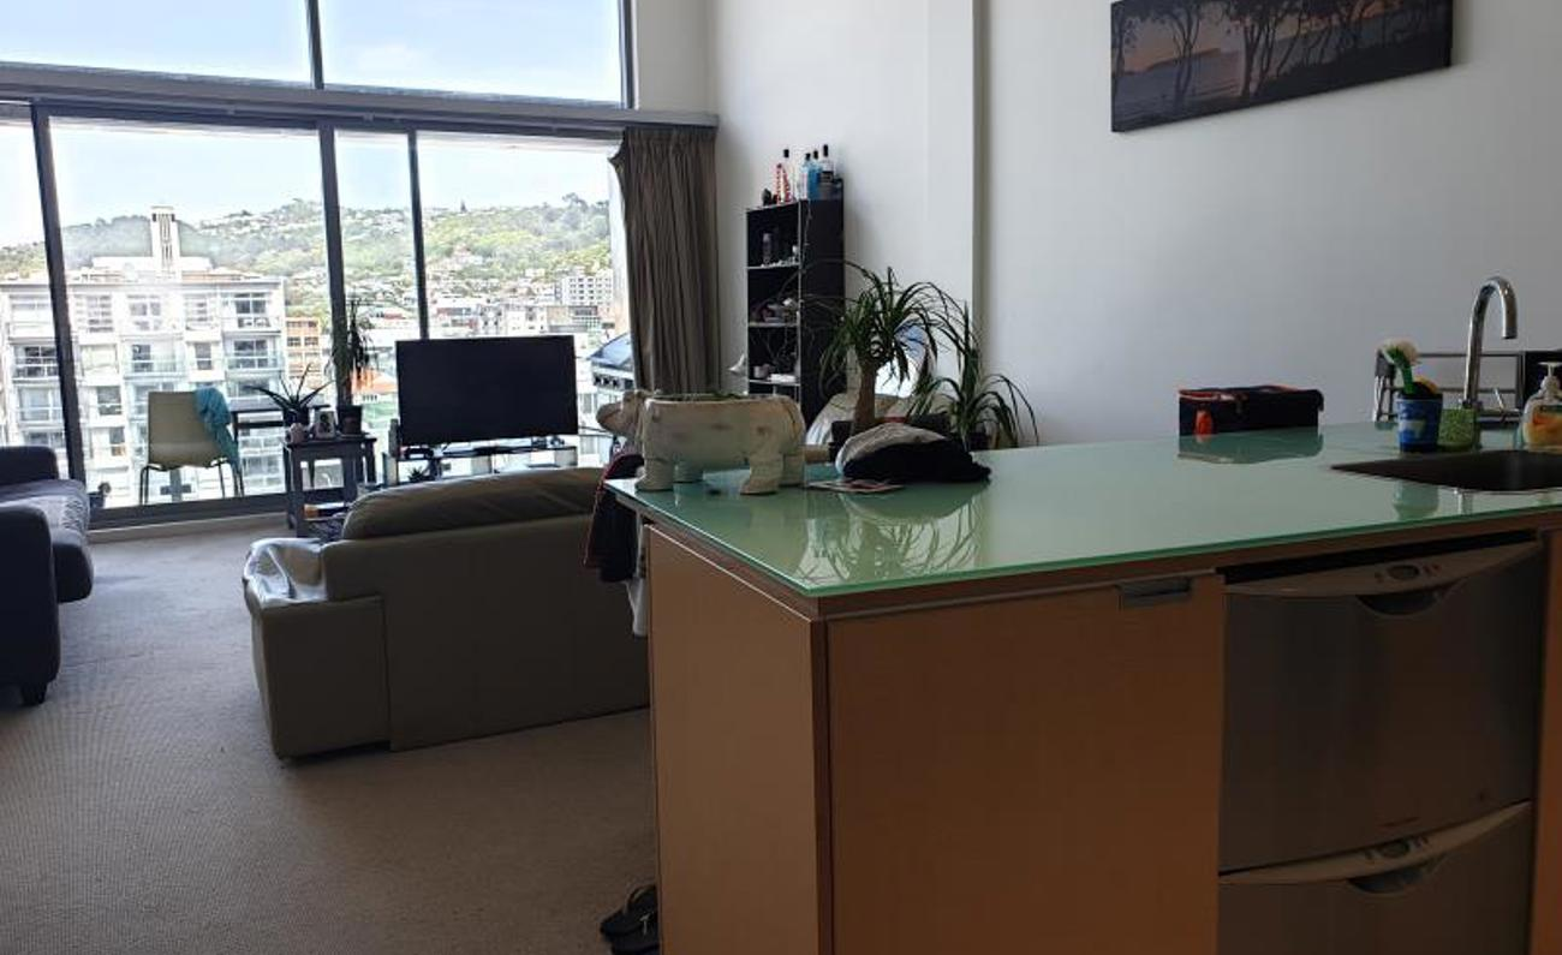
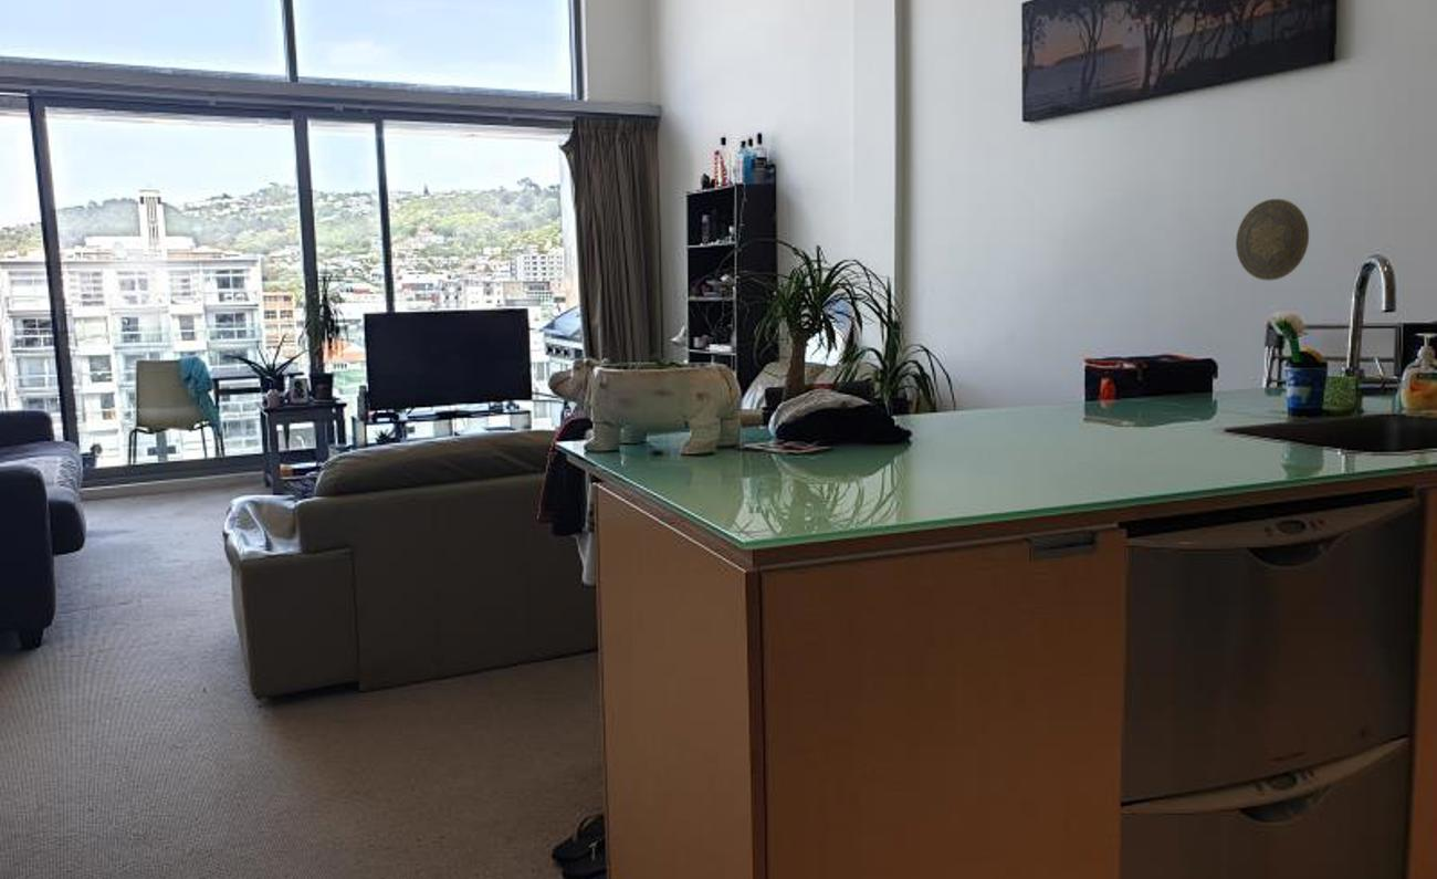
+ decorative plate [1235,198,1310,282]
